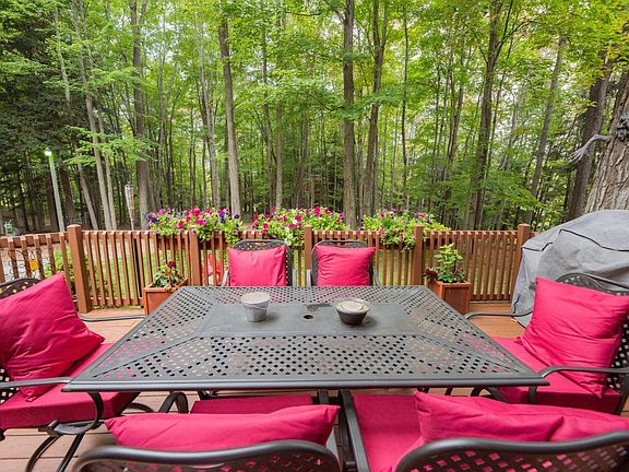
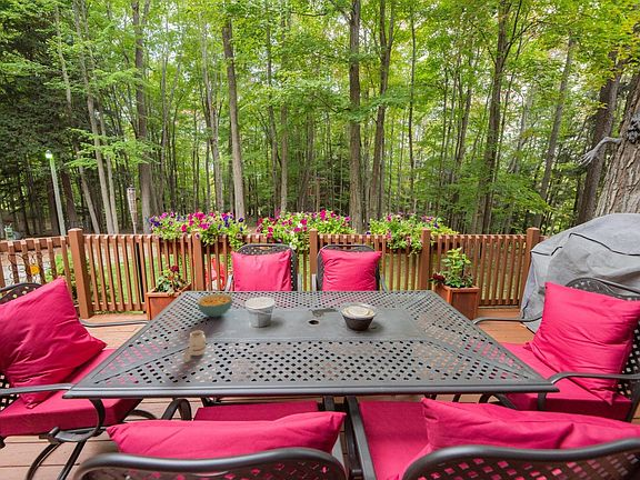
+ cereal bowl [197,292,233,318]
+ candle [182,329,207,363]
